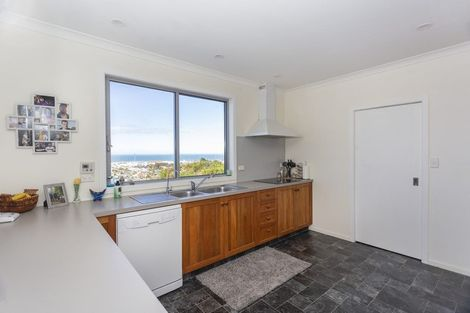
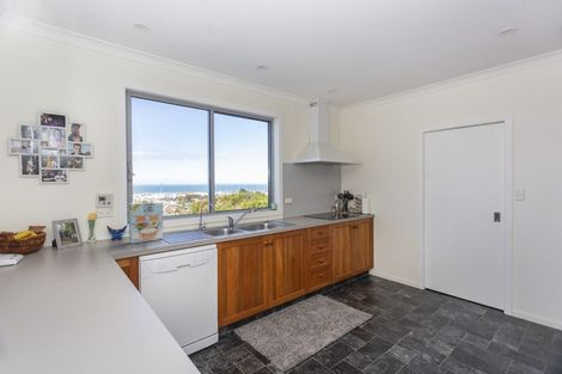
+ cereal box [128,201,164,245]
